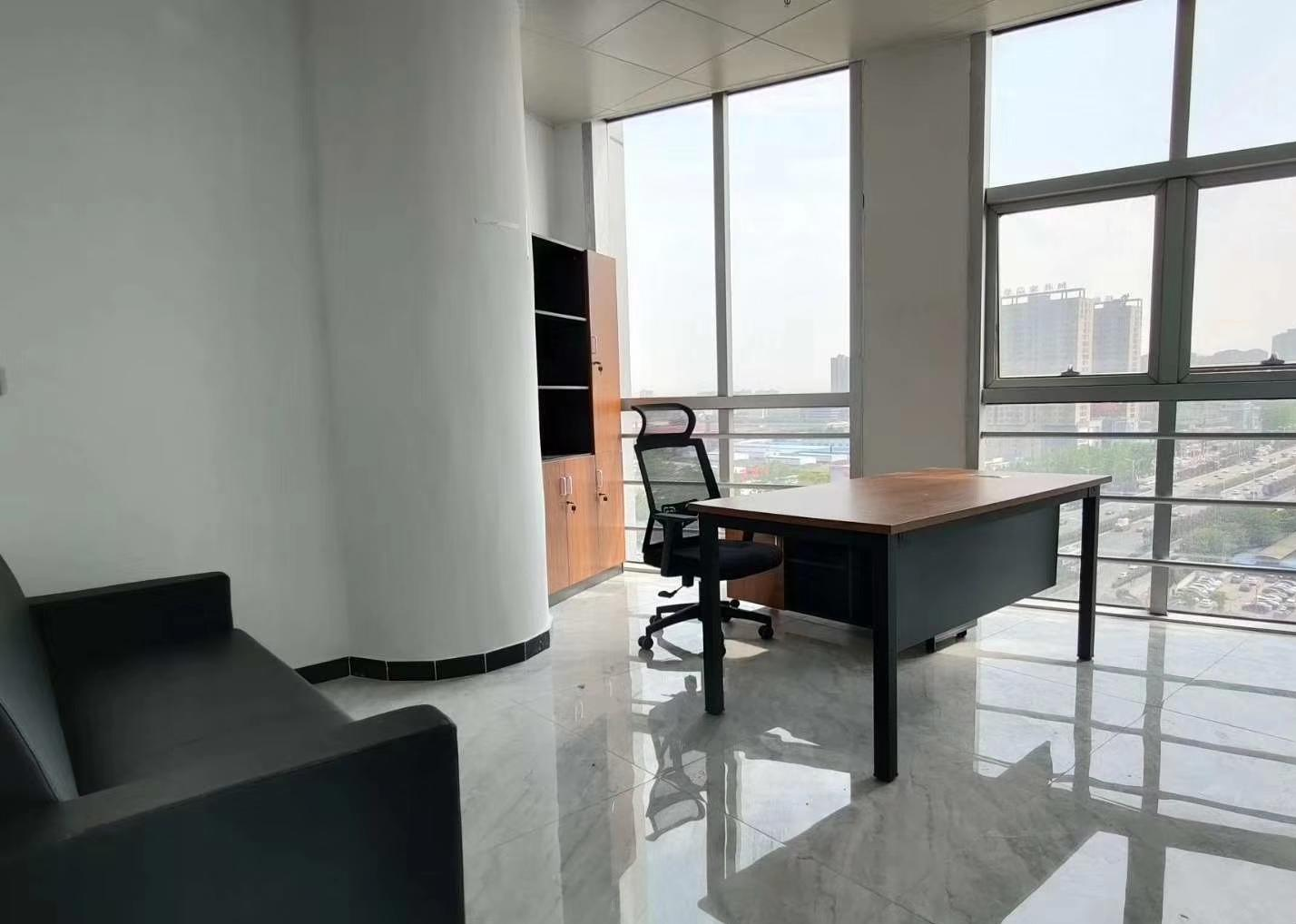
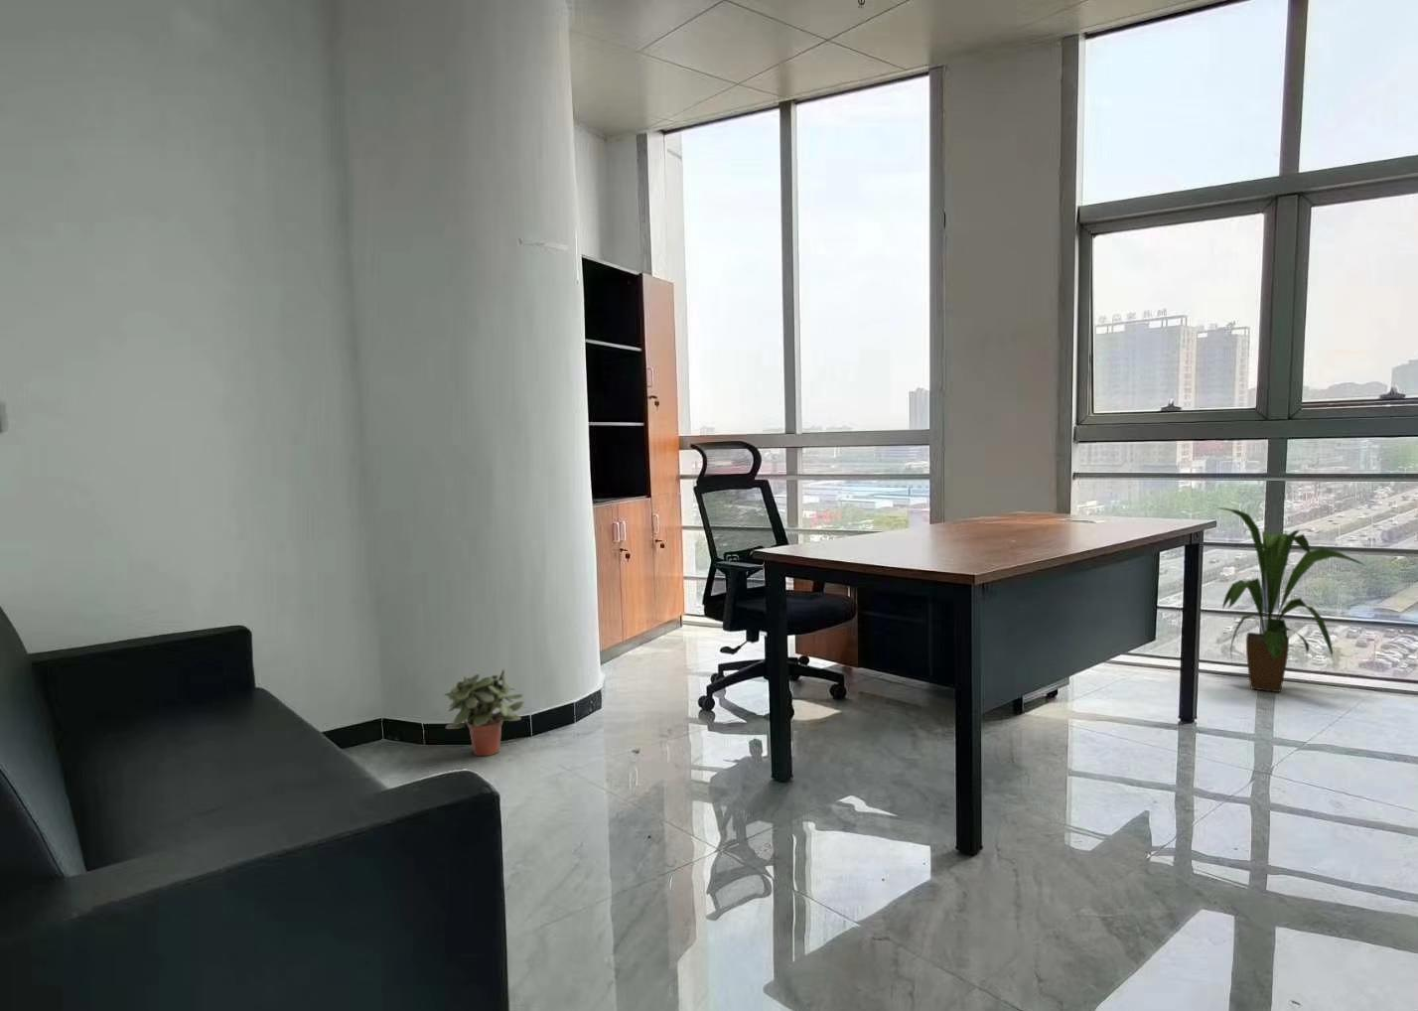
+ potted plant [443,669,525,757]
+ house plant [1219,507,1367,694]
